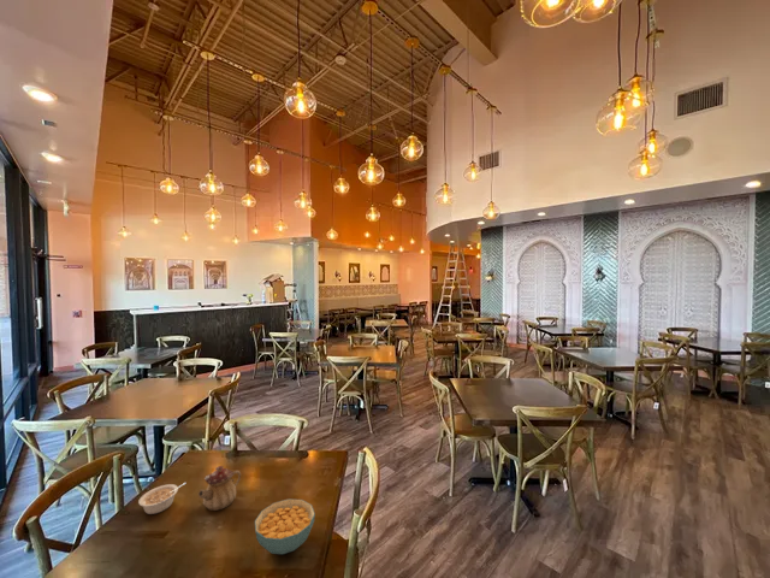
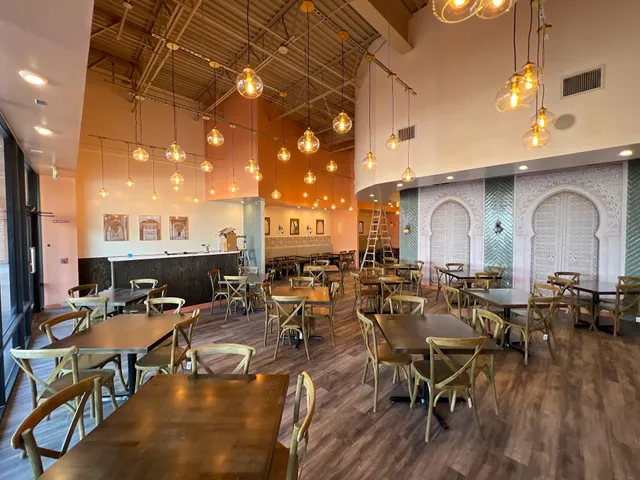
- teapot [197,465,242,512]
- legume [137,482,186,515]
- cereal bowl [254,497,316,555]
